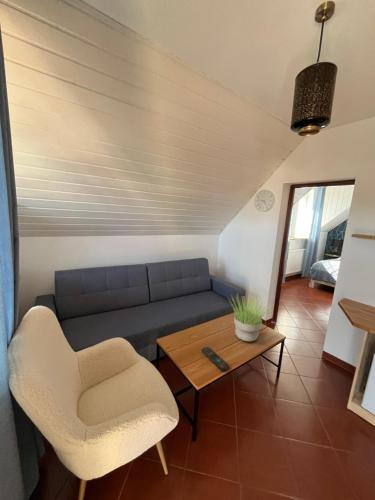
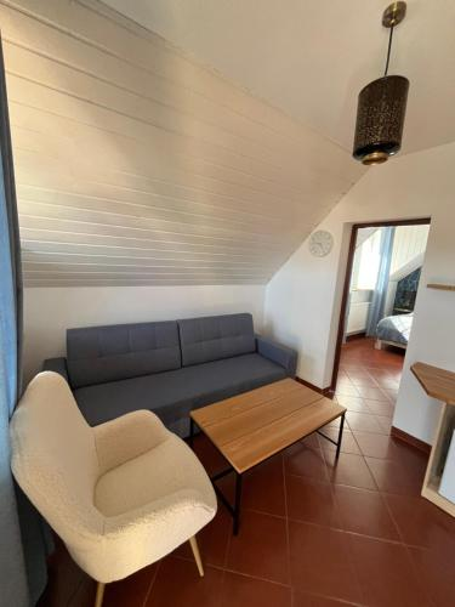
- remote control [201,346,230,372]
- potted plant [227,294,272,343]
